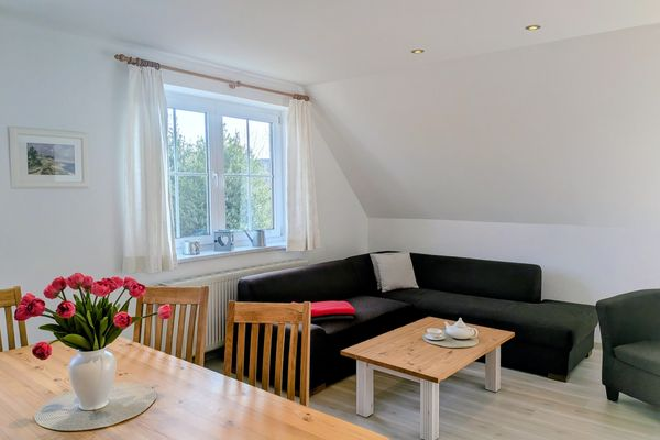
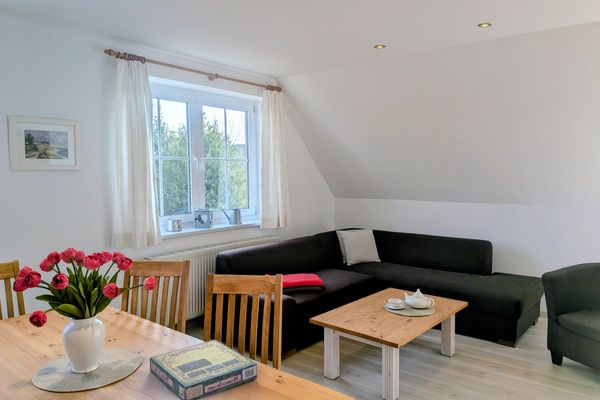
+ video game box [149,339,258,400]
